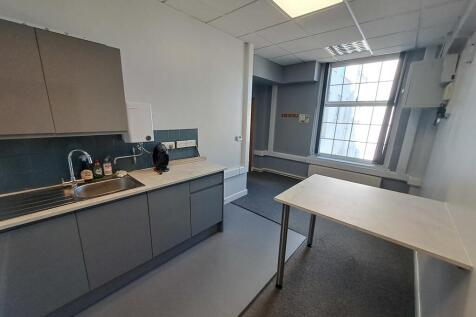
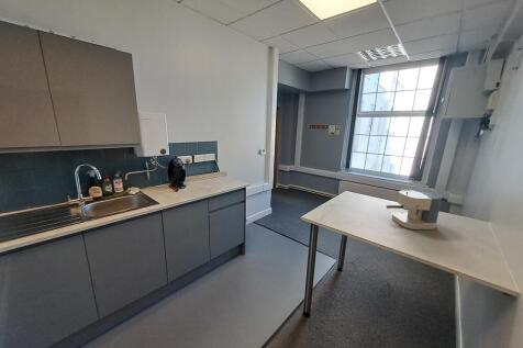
+ coffee maker [386,189,443,231]
